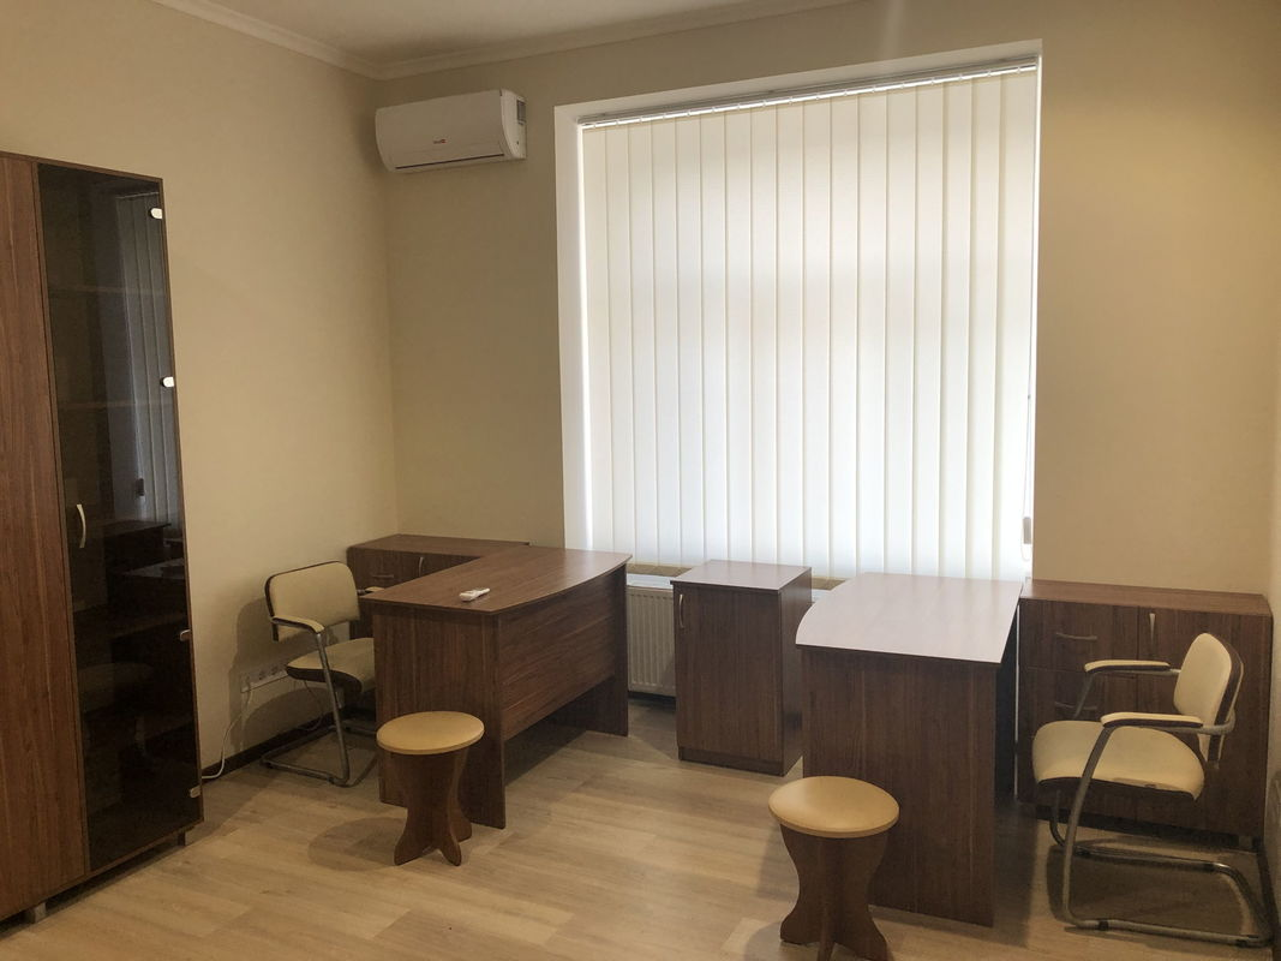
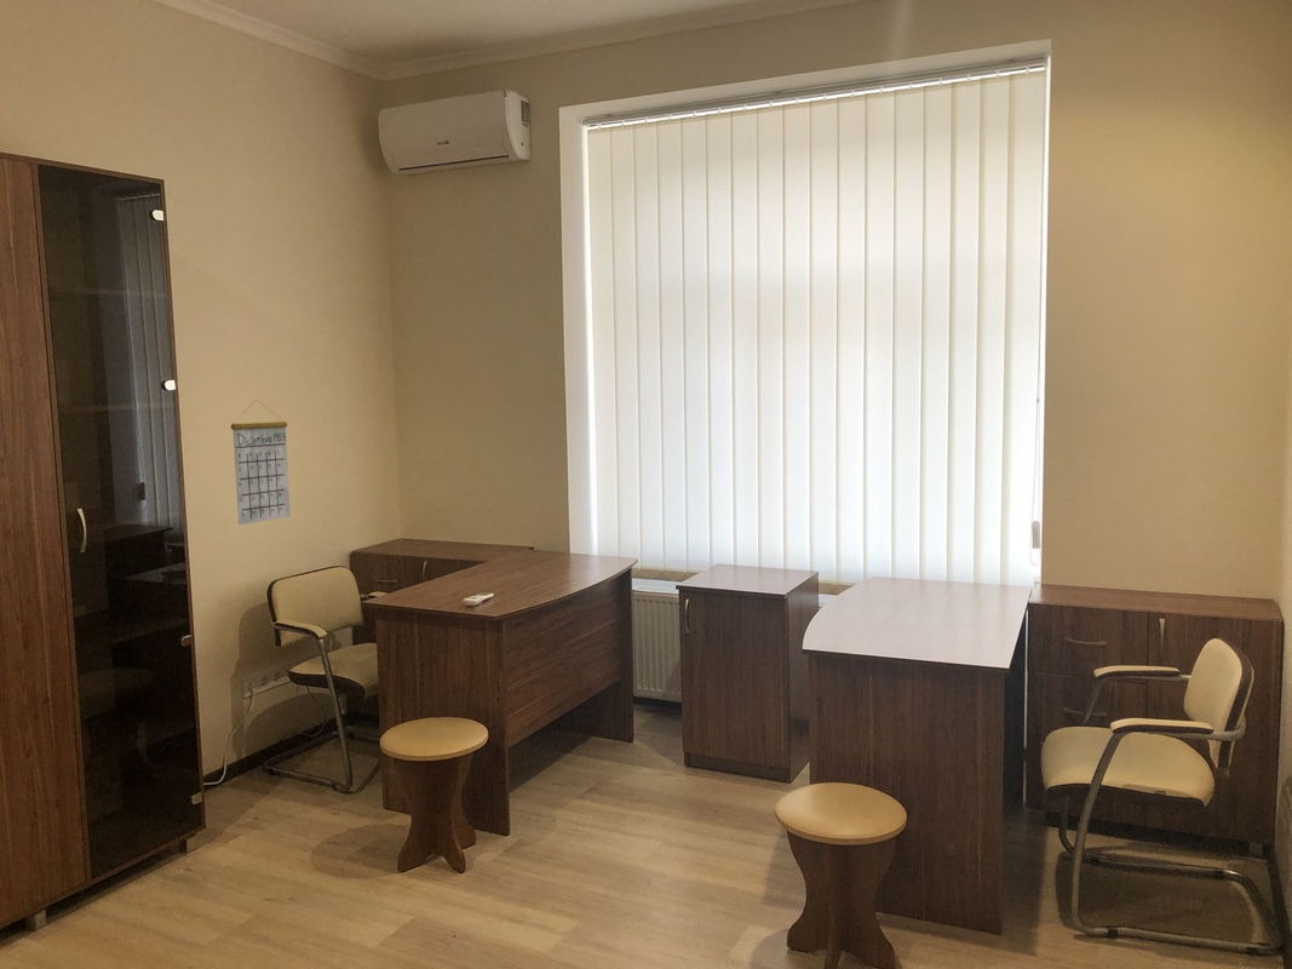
+ calendar [230,400,292,526]
